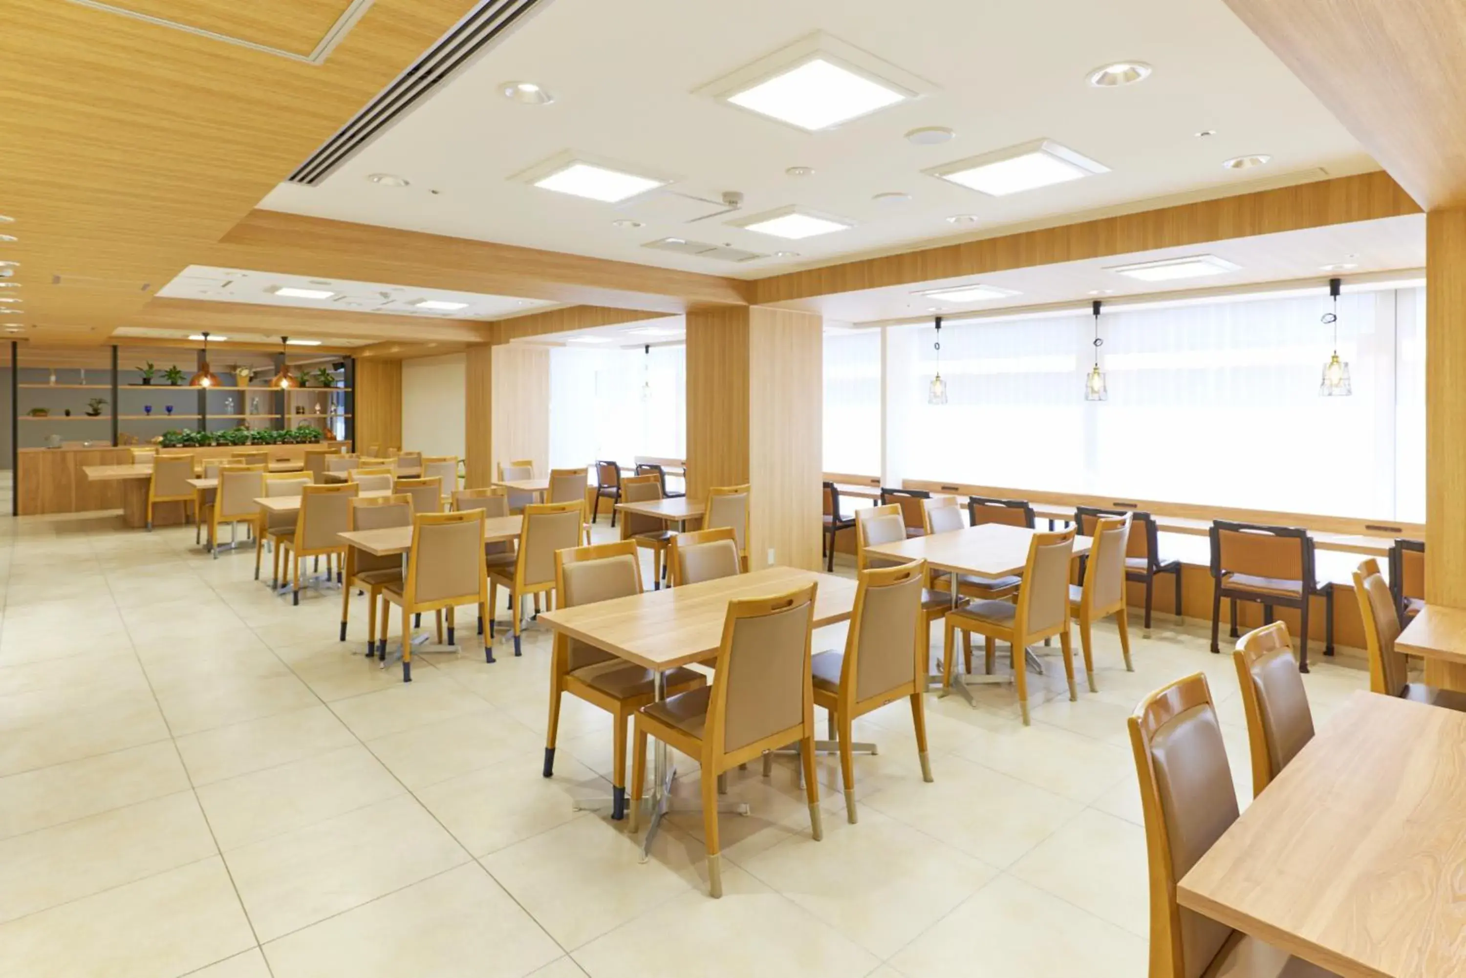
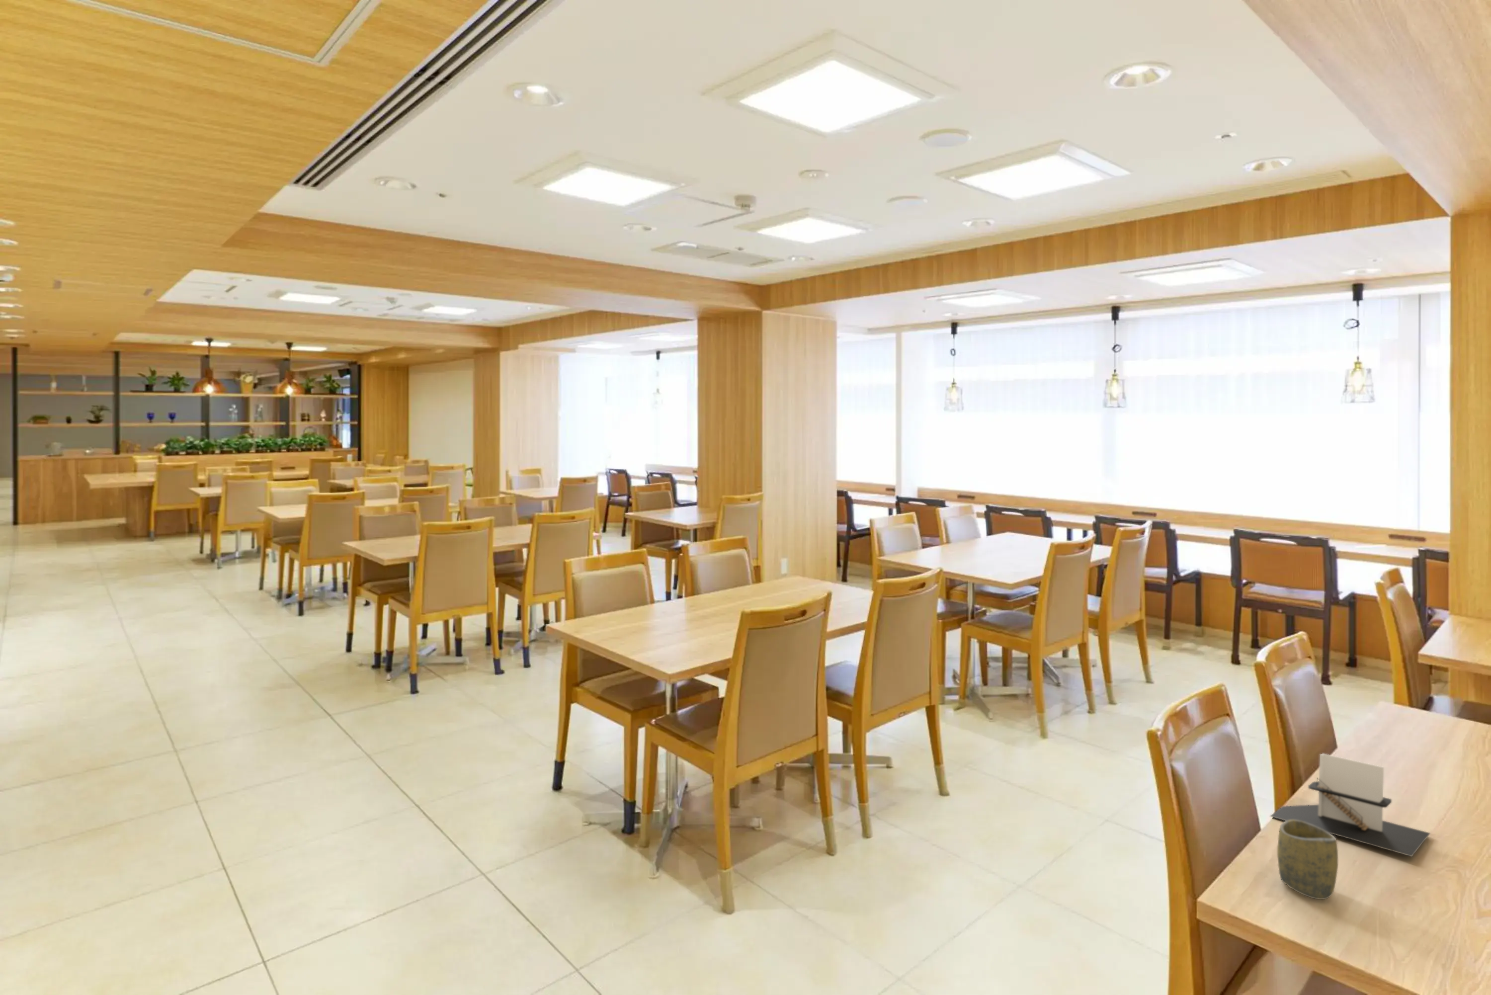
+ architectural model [1269,753,1431,857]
+ cup [1277,820,1339,901]
